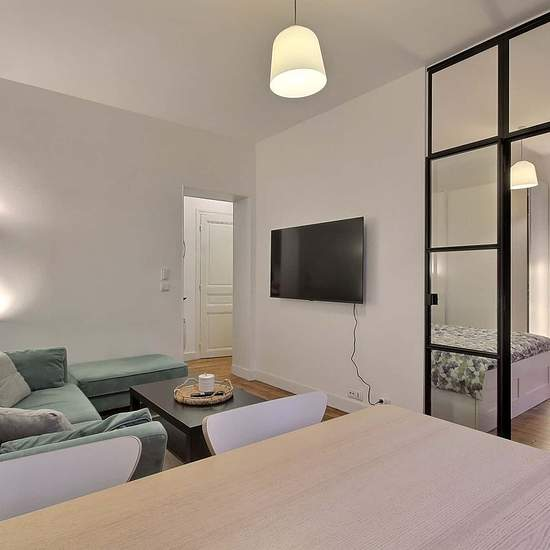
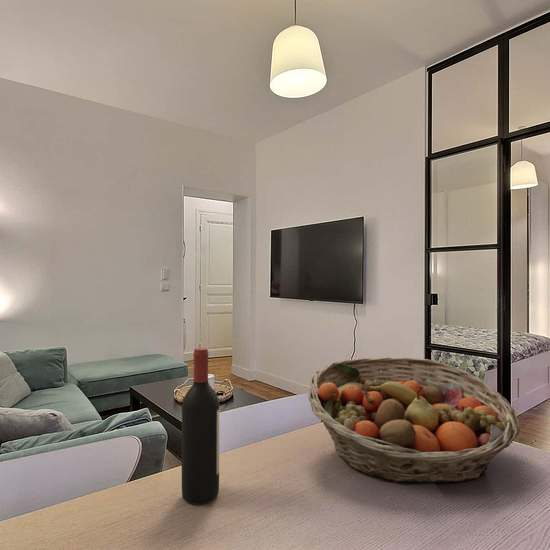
+ fruit basket [307,356,521,485]
+ wine bottle [181,347,220,505]
